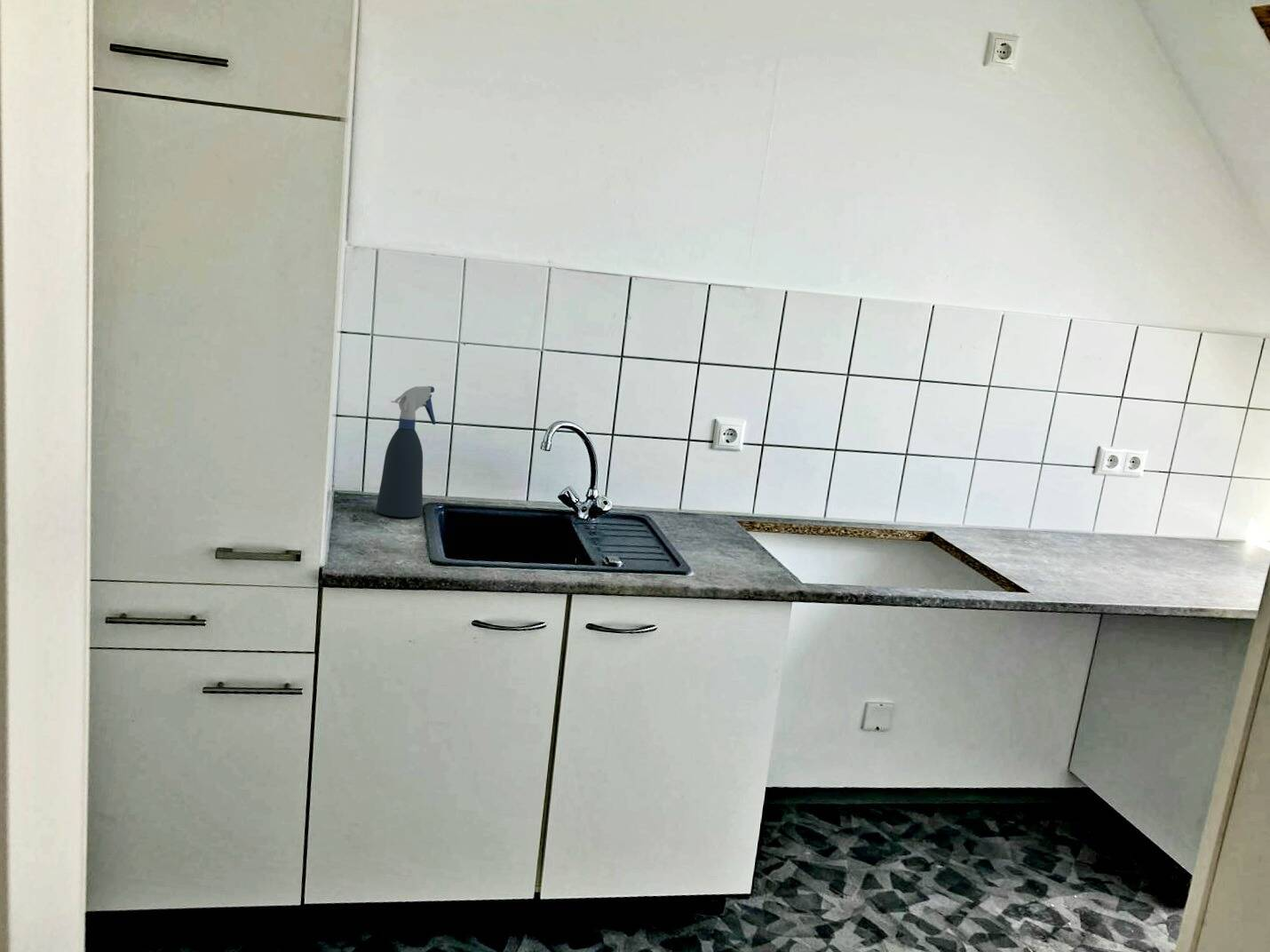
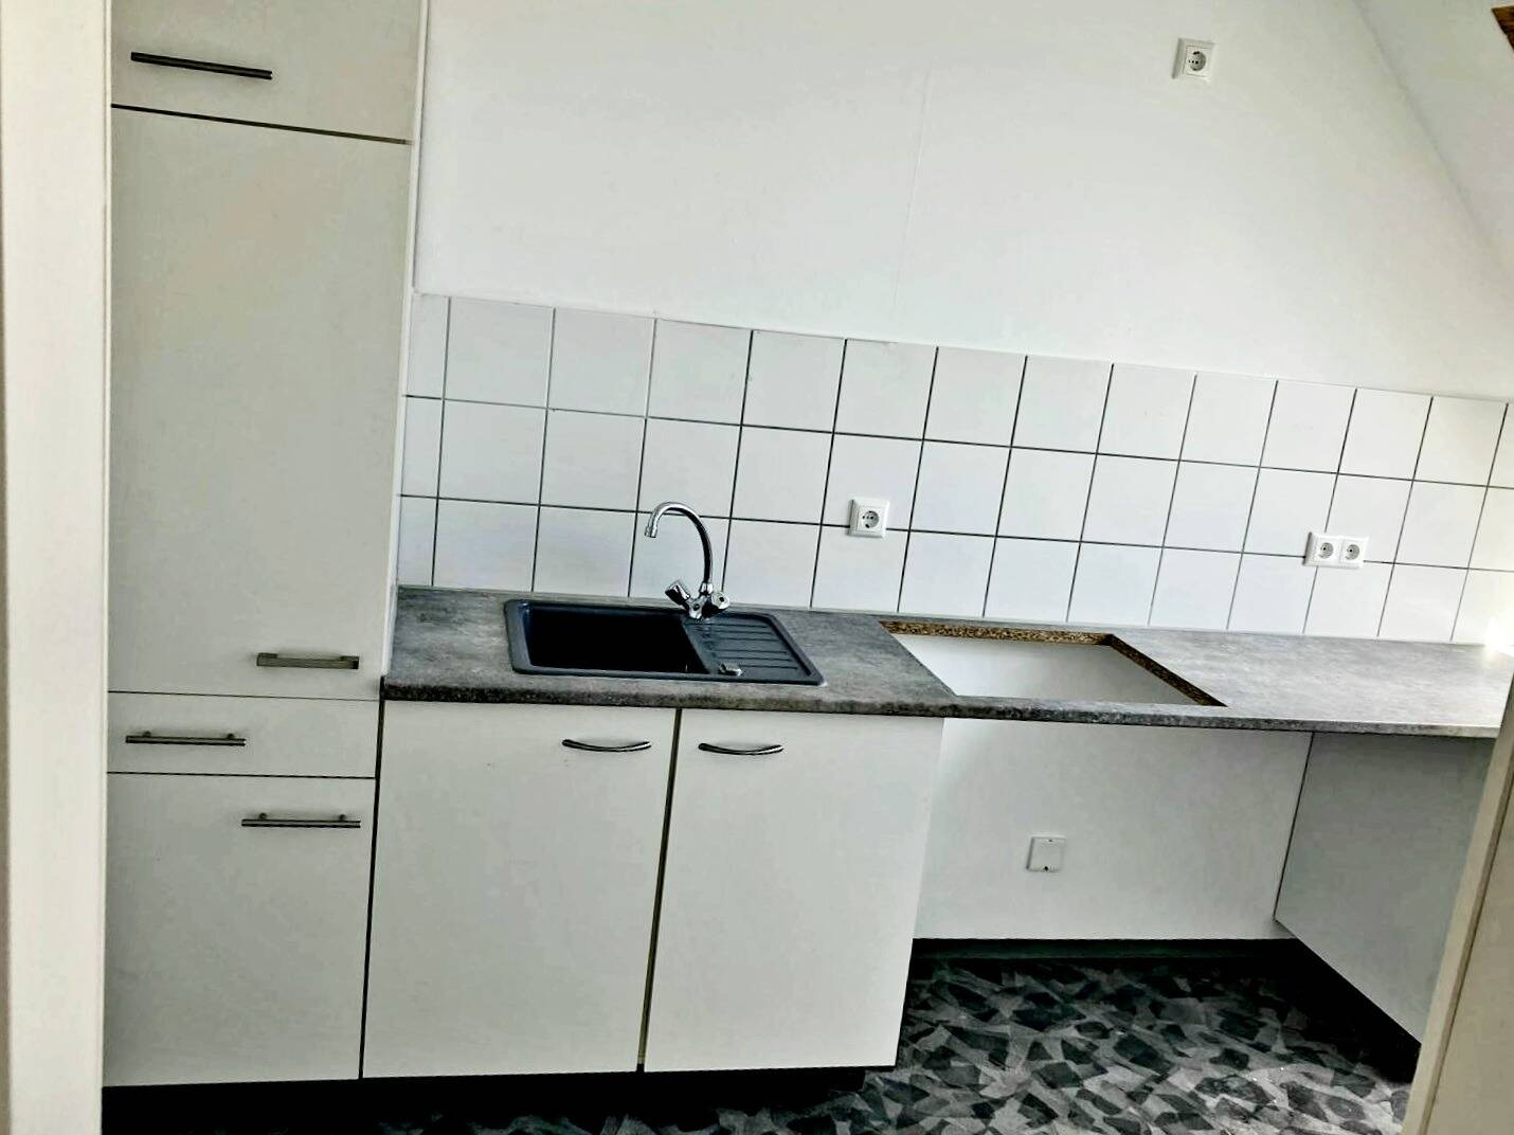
- spray bottle [375,385,437,519]
